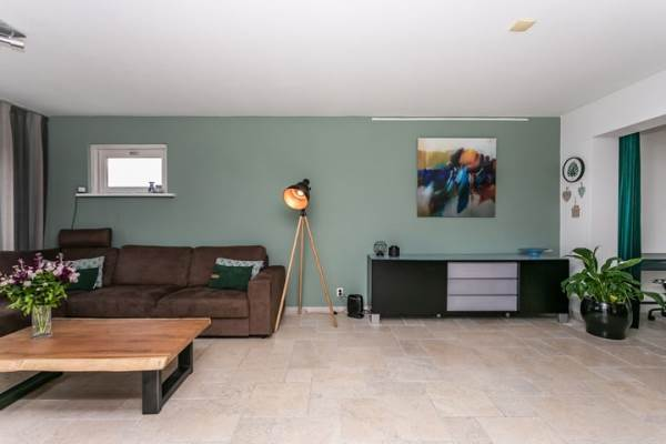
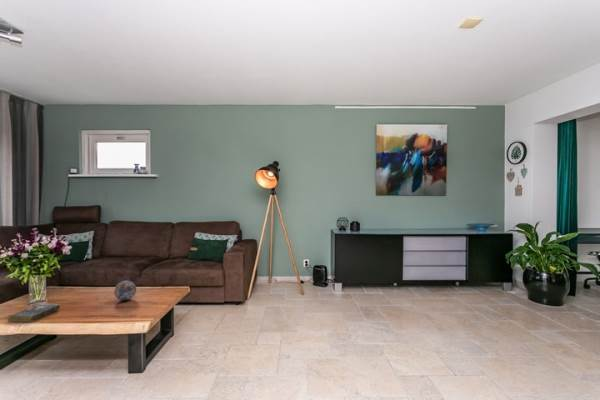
+ book [7,302,61,323]
+ decorative orb [113,280,137,302]
